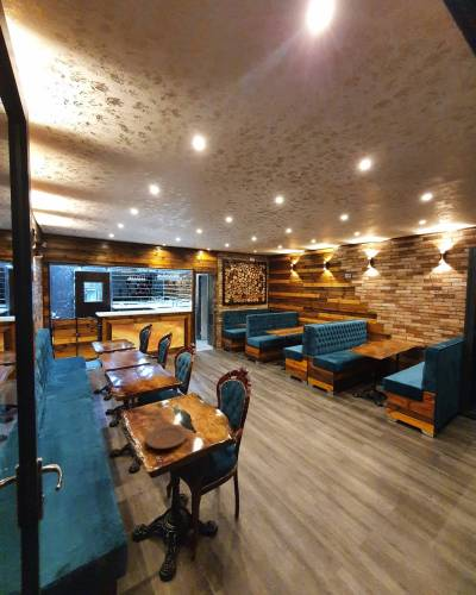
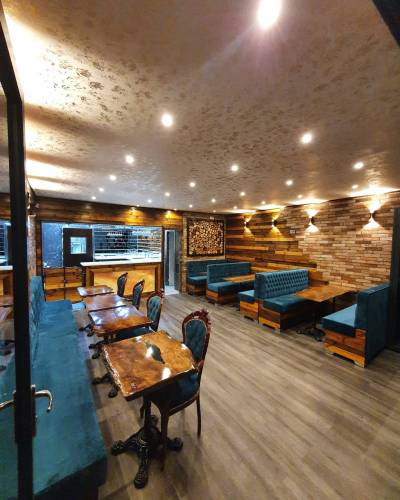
- plate [145,424,189,450]
